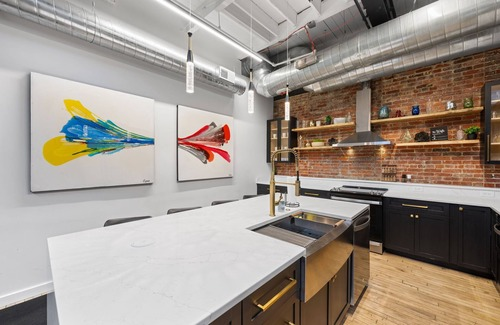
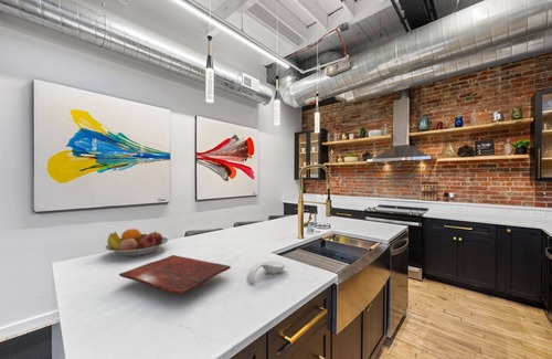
+ cutting board [118,254,232,295]
+ spoon rest [245,260,286,285]
+ fruit bowl [104,228,169,257]
